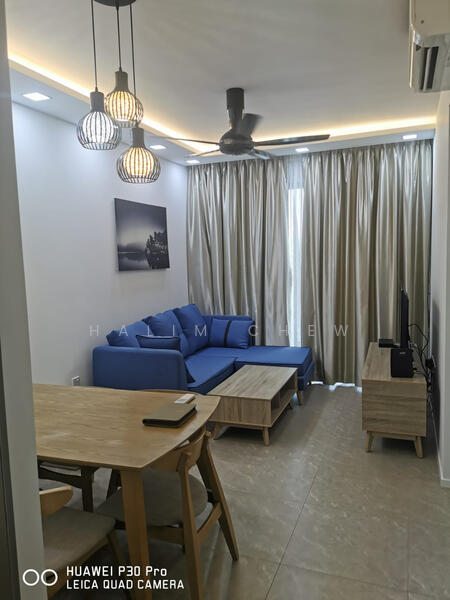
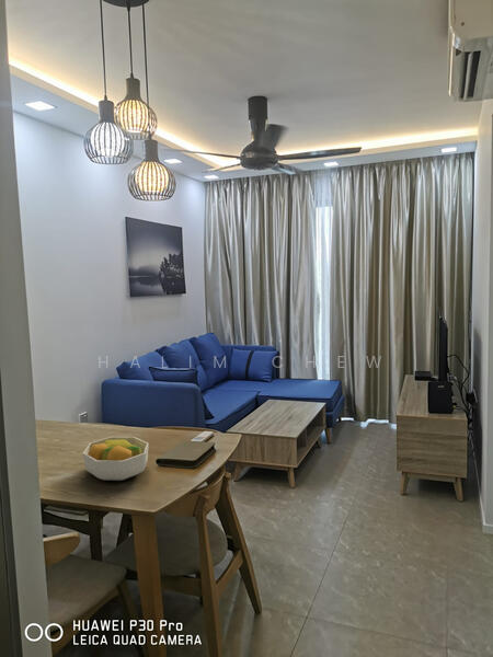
+ fruit bowl [82,436,150,482]
